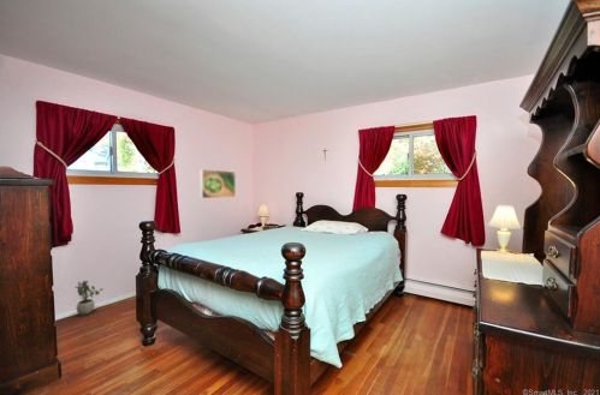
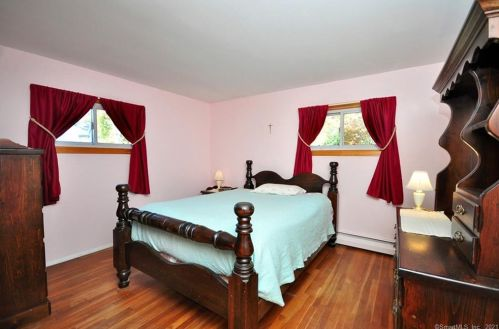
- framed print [200,168,237,199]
- potted plant [73,280,105,317]
